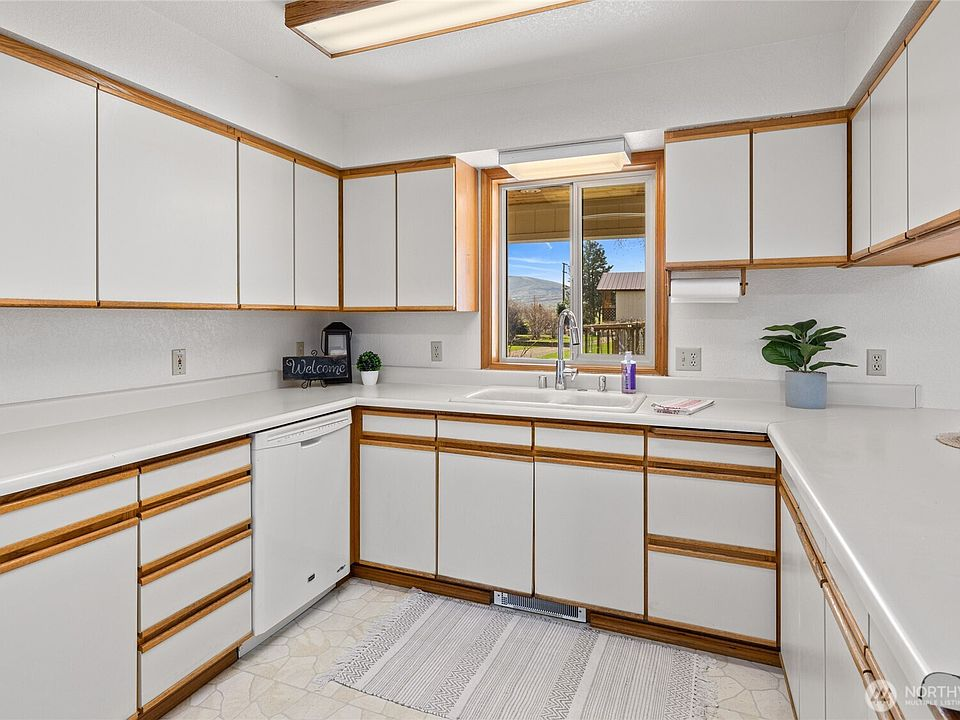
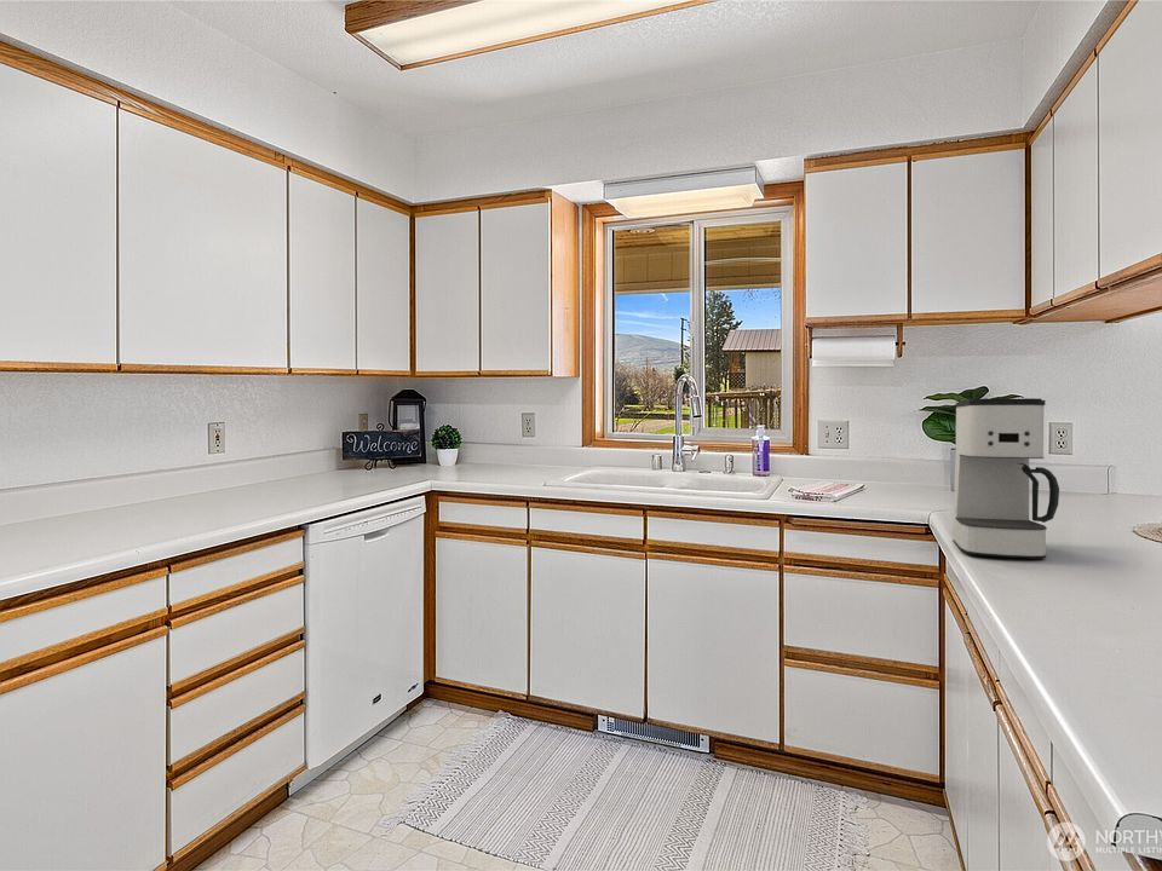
+ coffee maker [951,397,1060,560]
